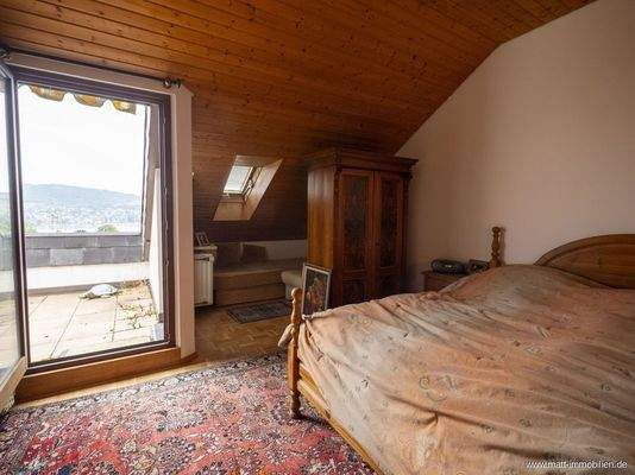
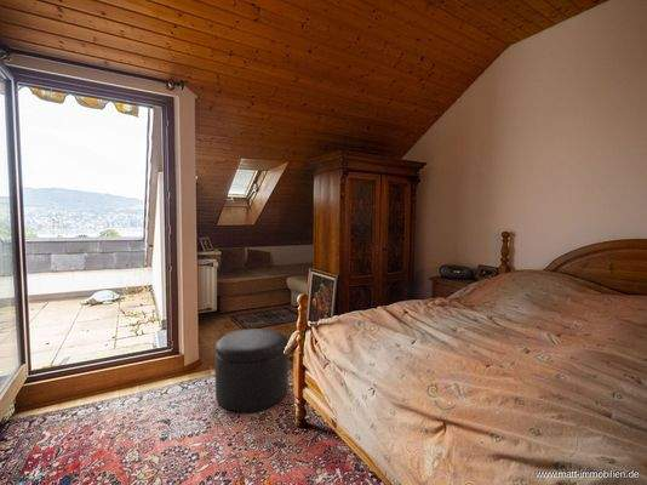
+ ottoman [214,327,290,413]
